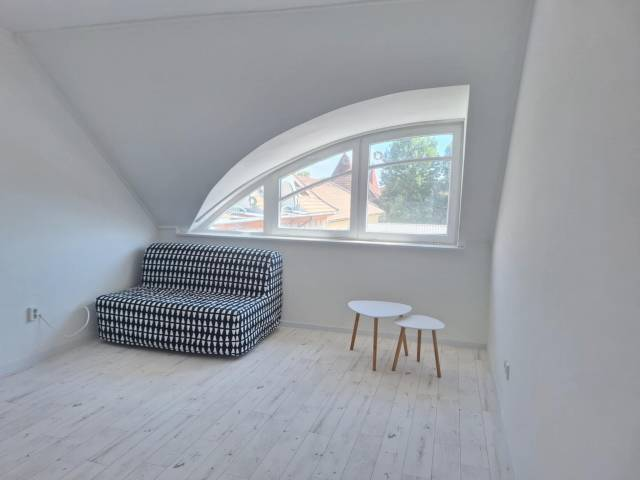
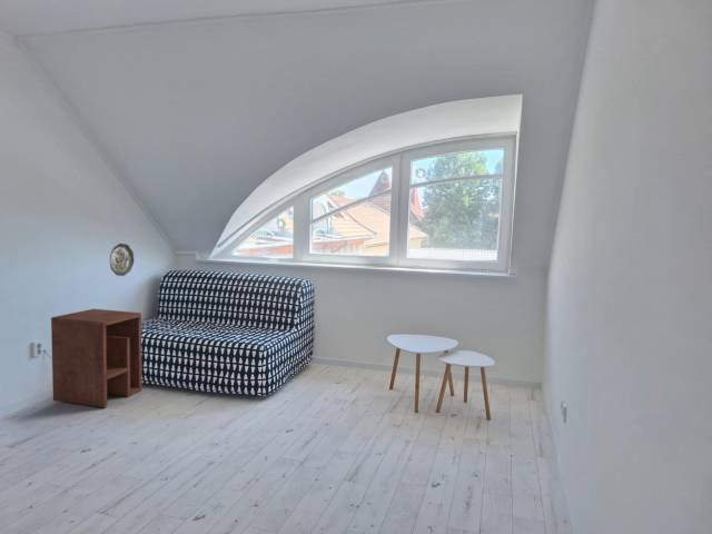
+ decorative plate [109,243,135,277]
+ side table [50,308,142,408]
